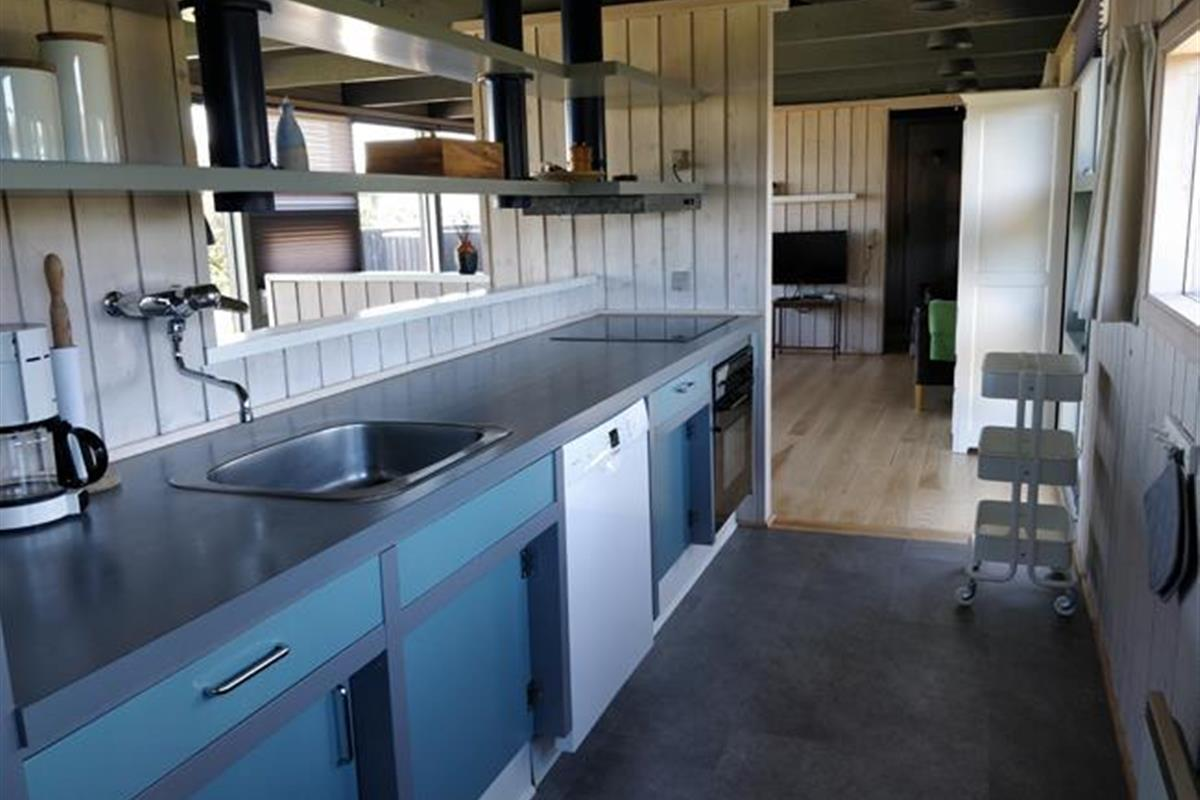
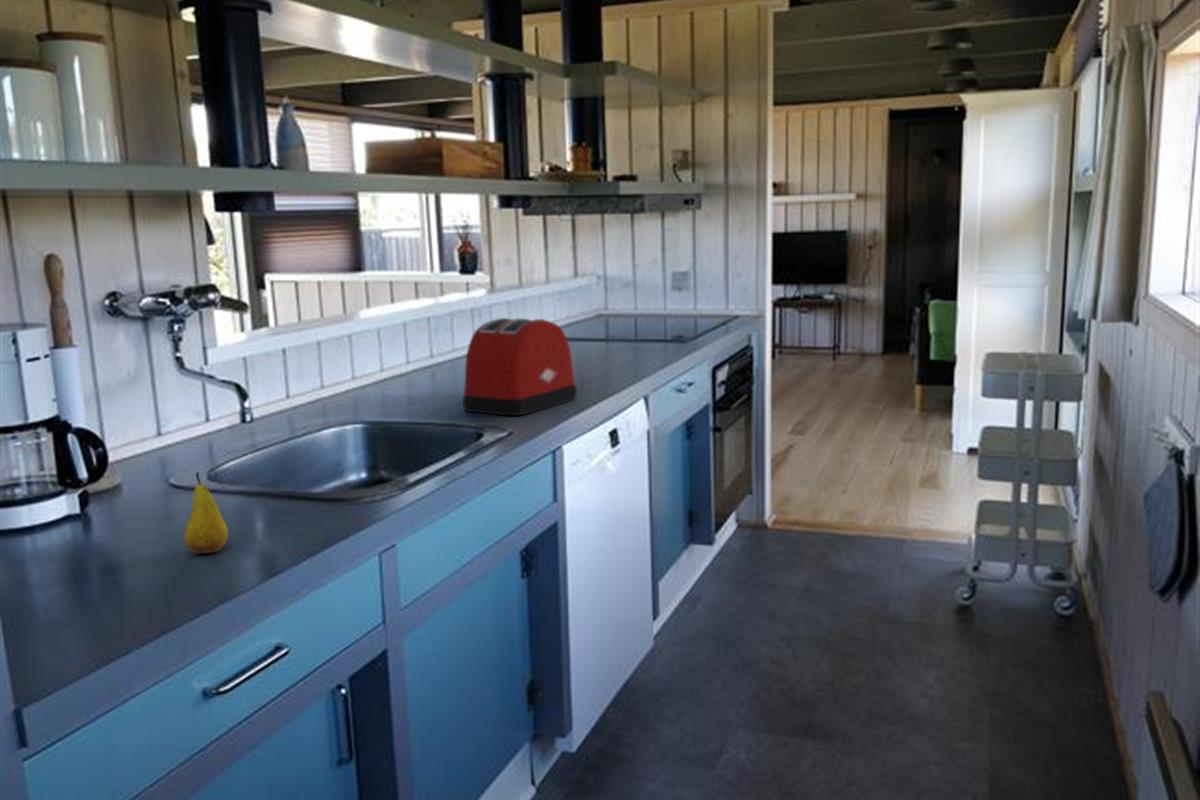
+ toaster [462,317,578,416]
+ fruit [183,471,229,554]
